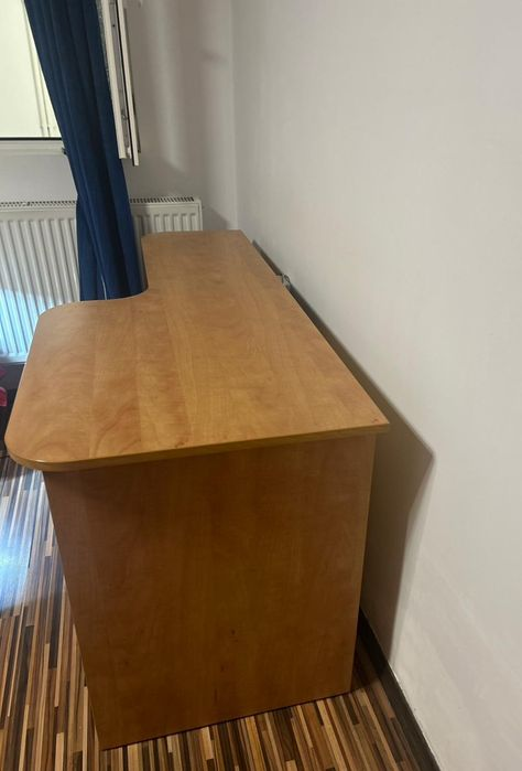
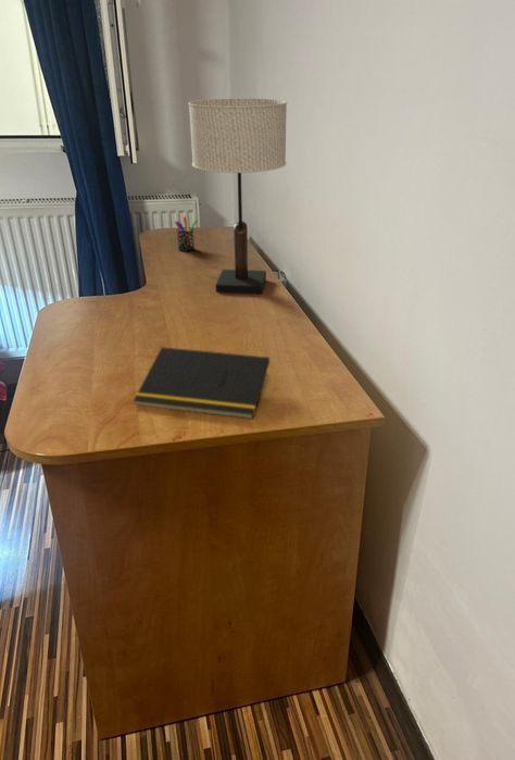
+ pen holder [174,214,199,252]
+ table lamp [187,98,288,295]
+ notepad [133,346,271,421]
